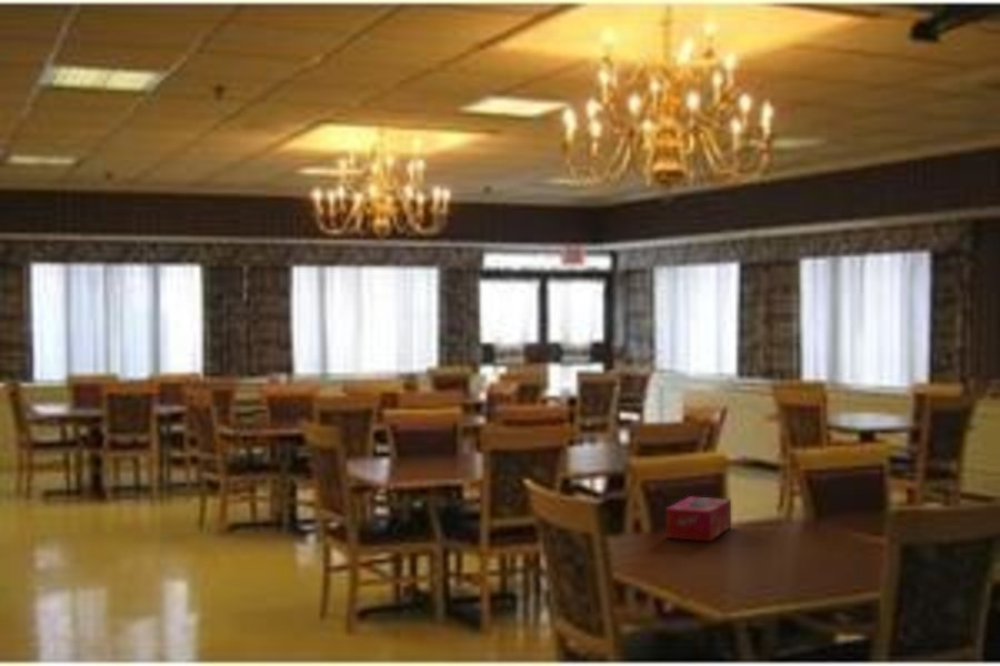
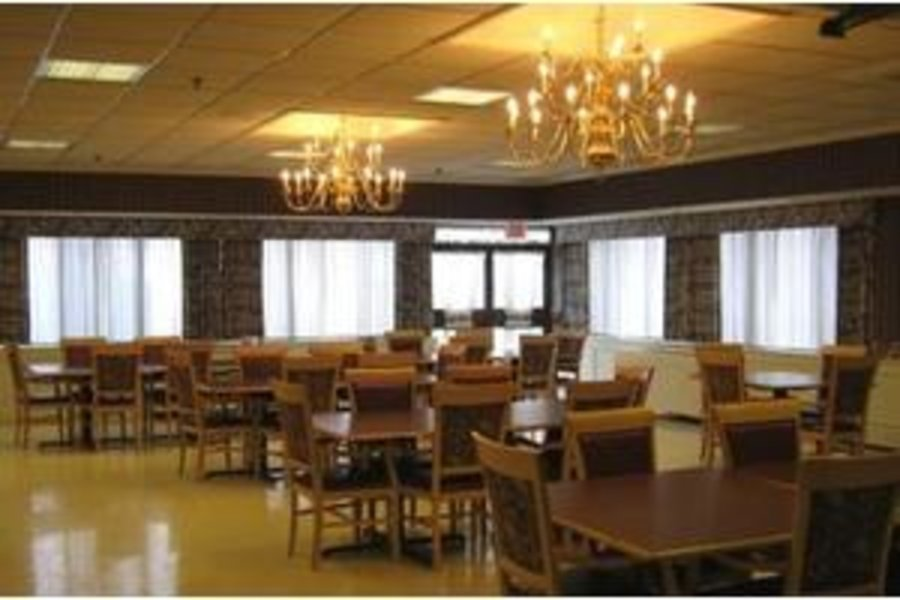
- tissue box [666,495,732,542]
